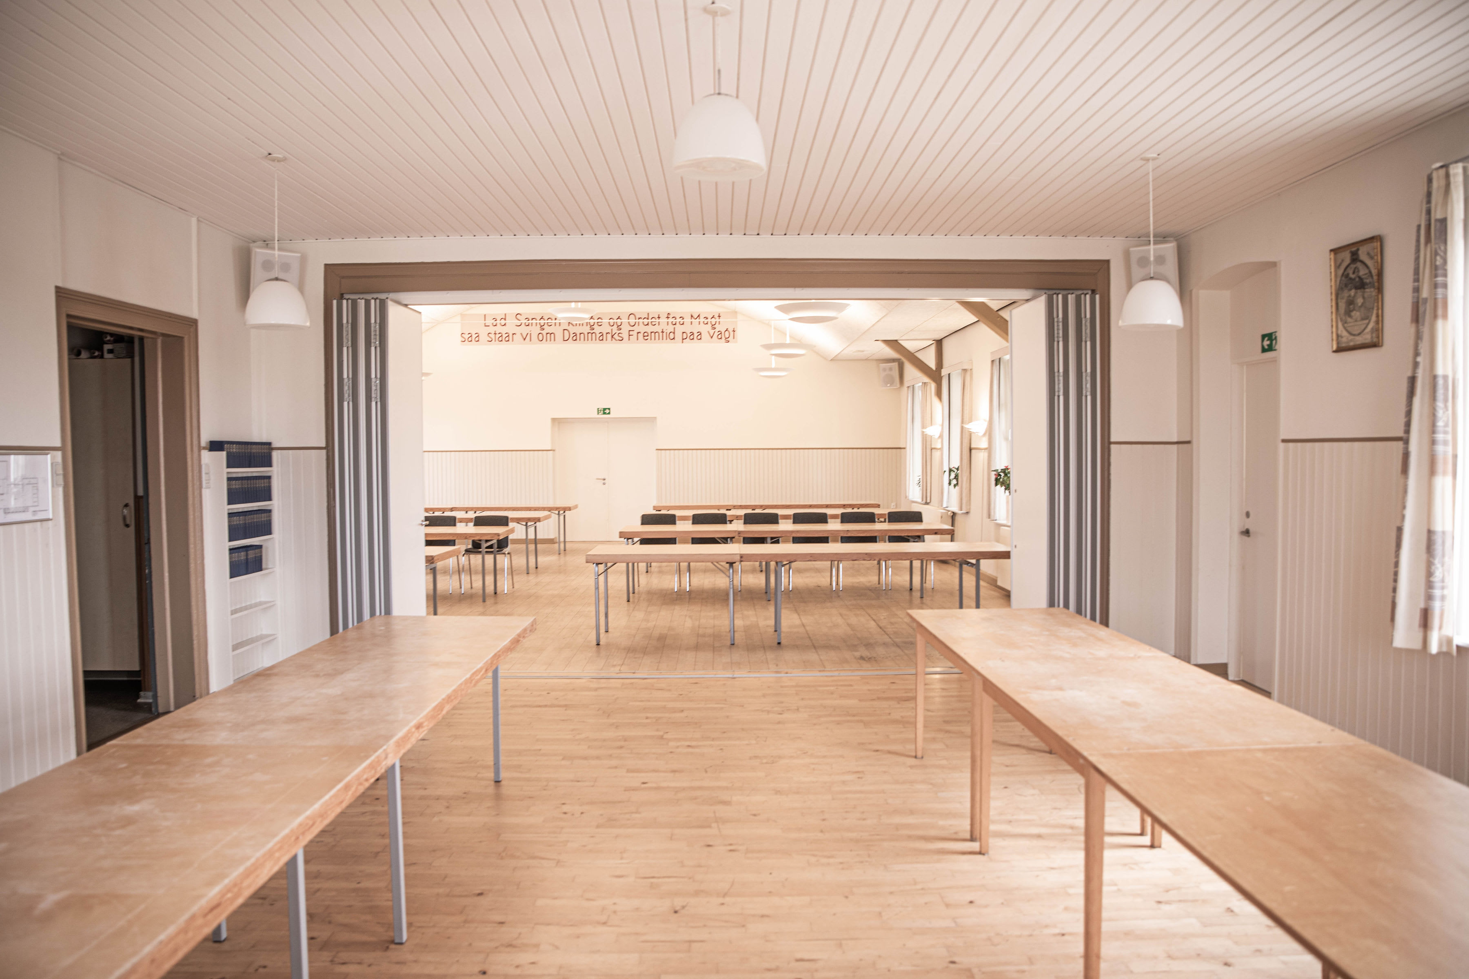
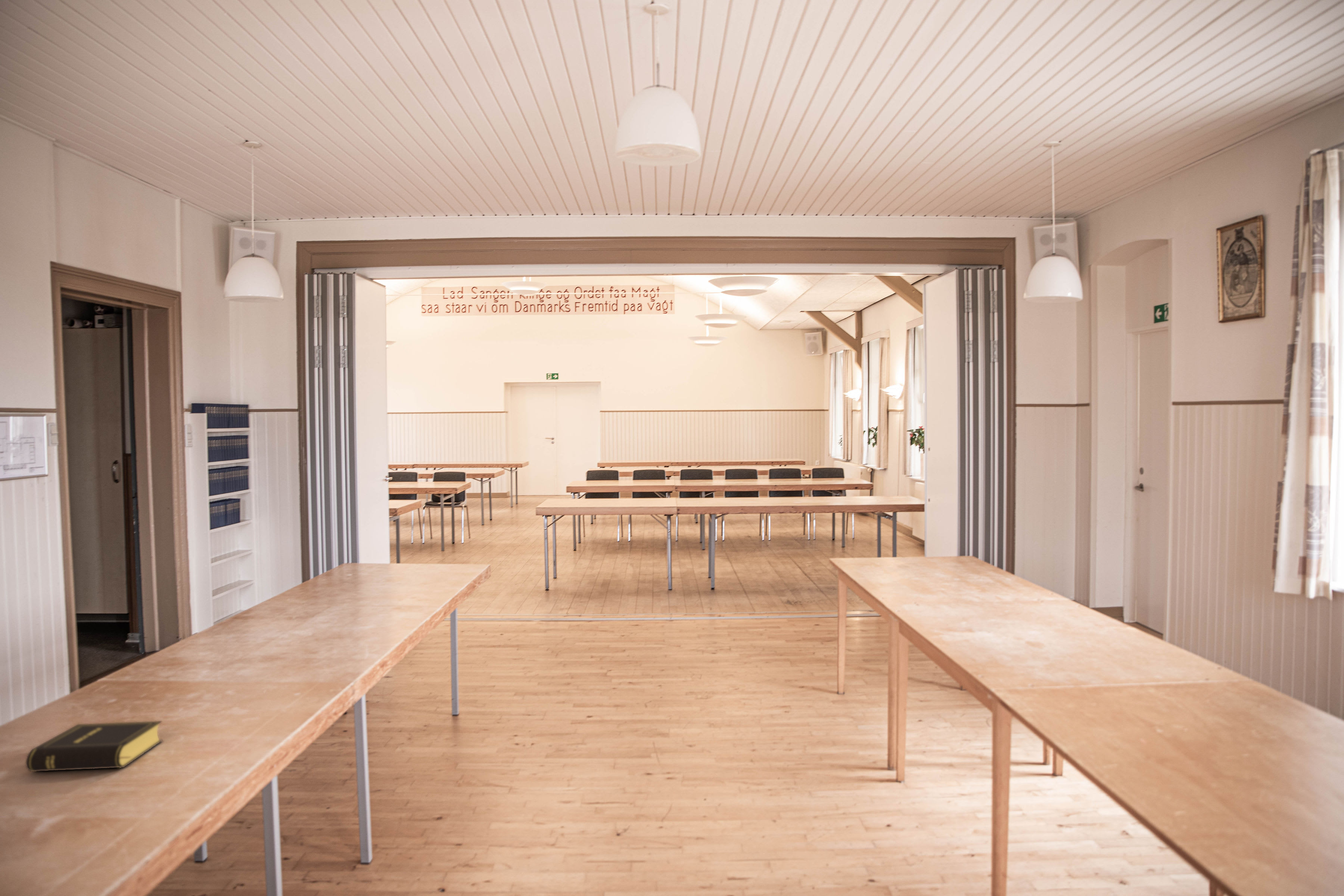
+ book [25,721,163,772]
